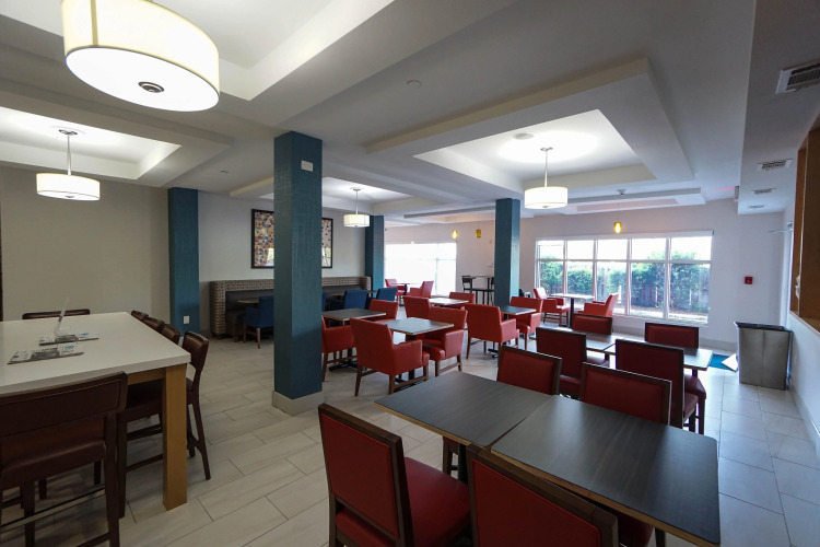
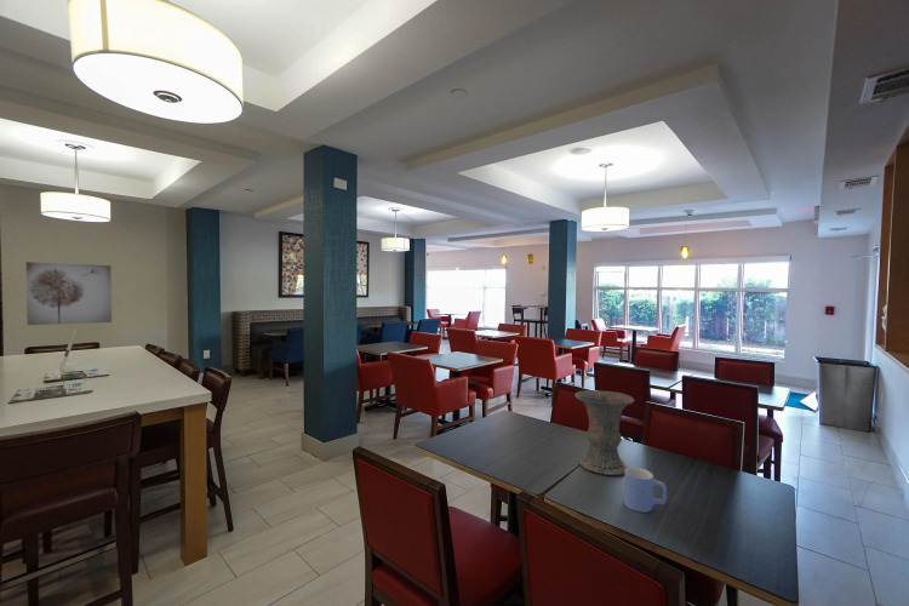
+ wall art [25,261,113,326]
+ mug [623,467,668,514]
+ vase [573,389,635,476]
